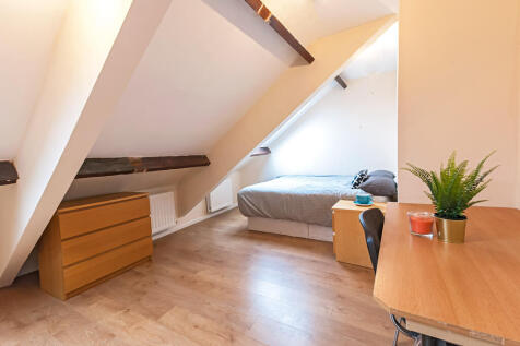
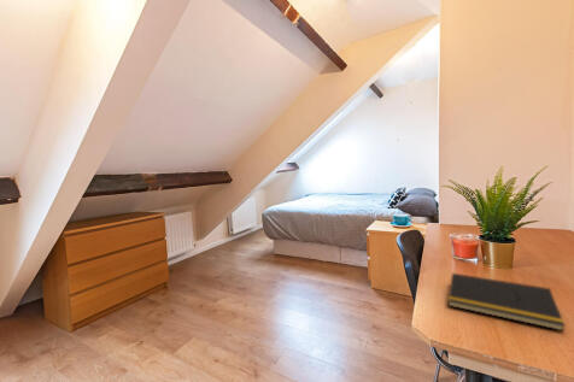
+ notepad [447,272,567,333]
